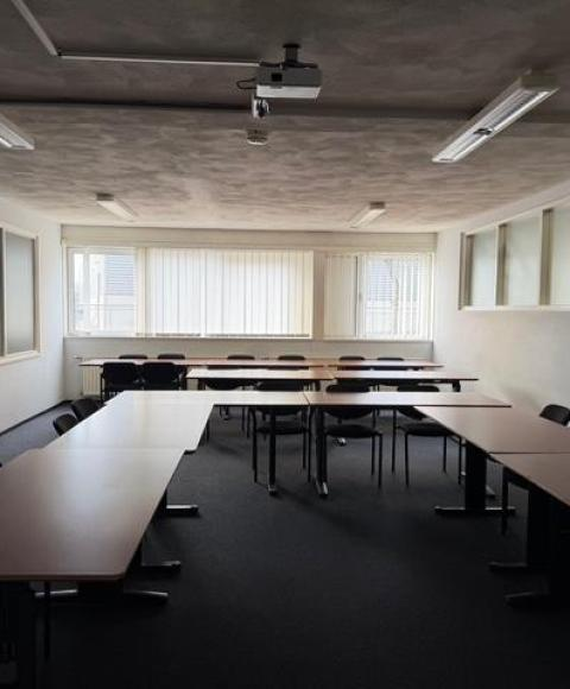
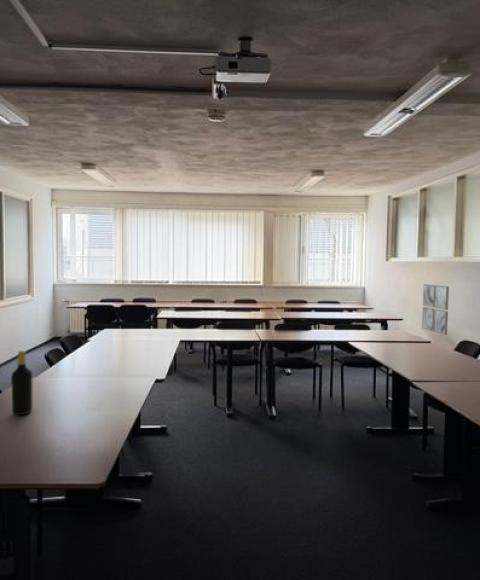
+ wall art [421,283,450,336]
+ bottle [10,350,33,416]
